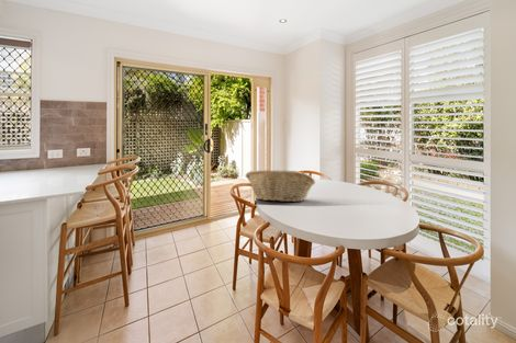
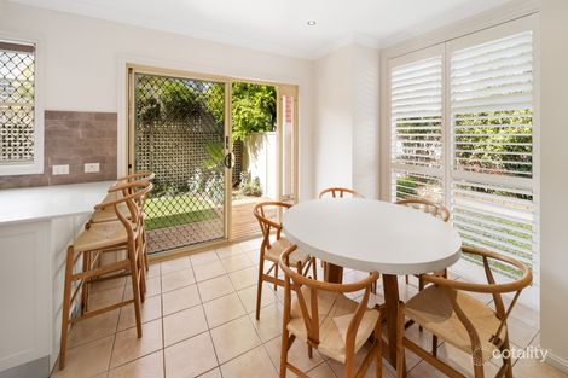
- fruit basket [245,169,316,203]
